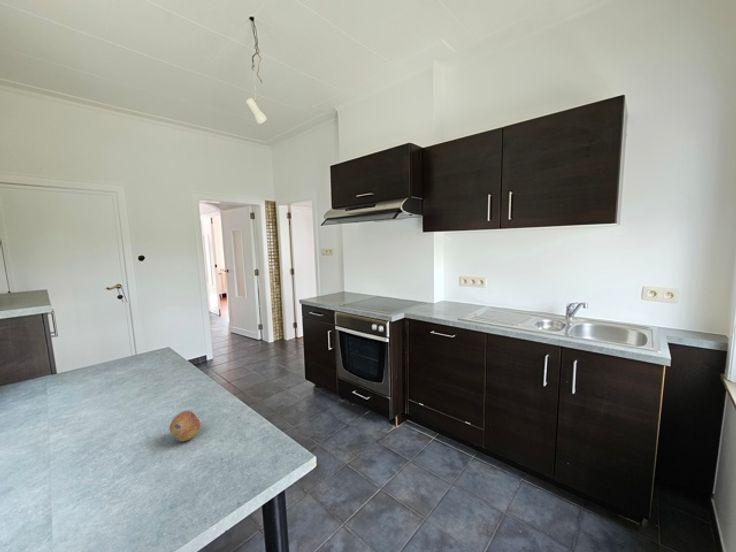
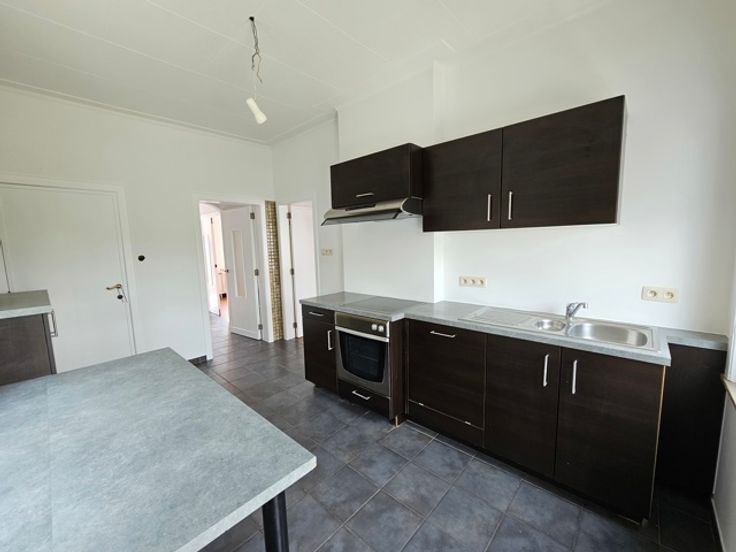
- fruit [168,410,201,442]
